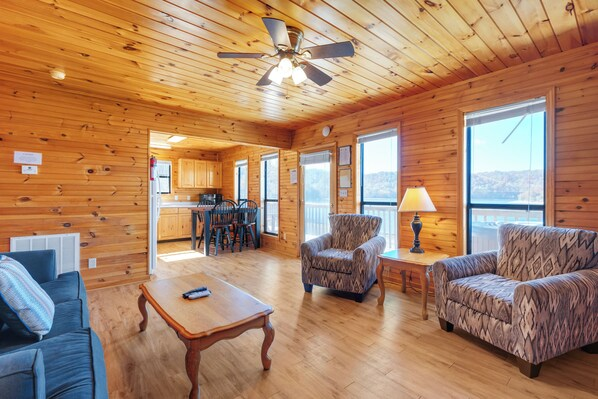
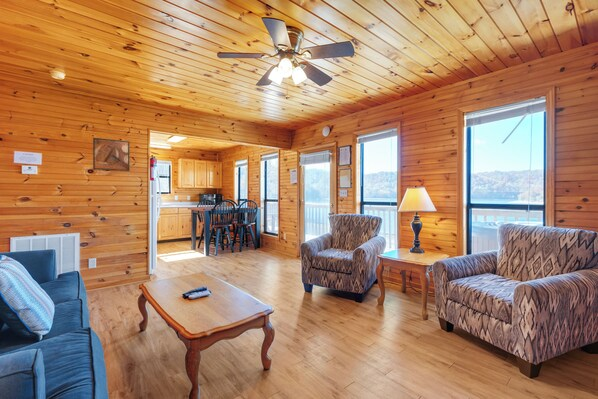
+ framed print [92,137,130,172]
